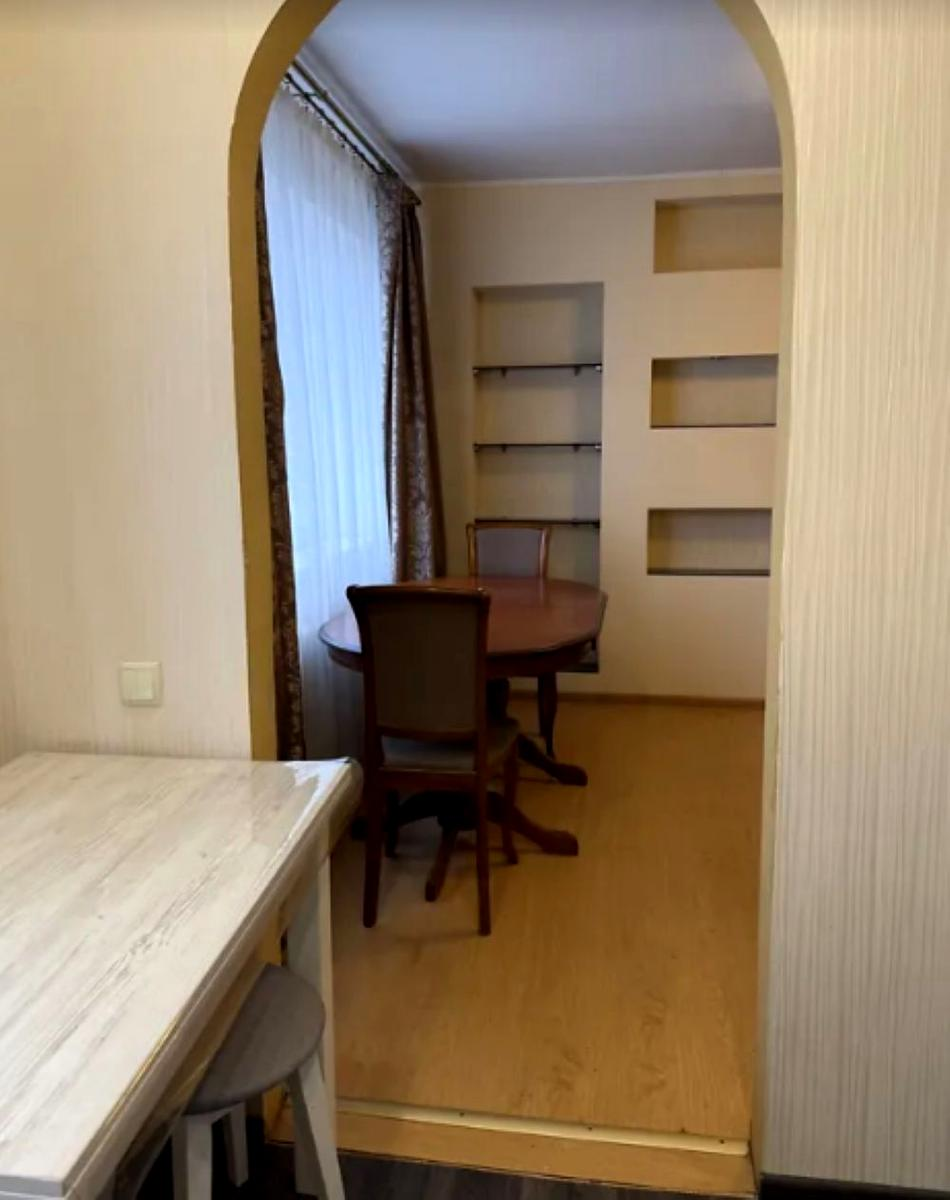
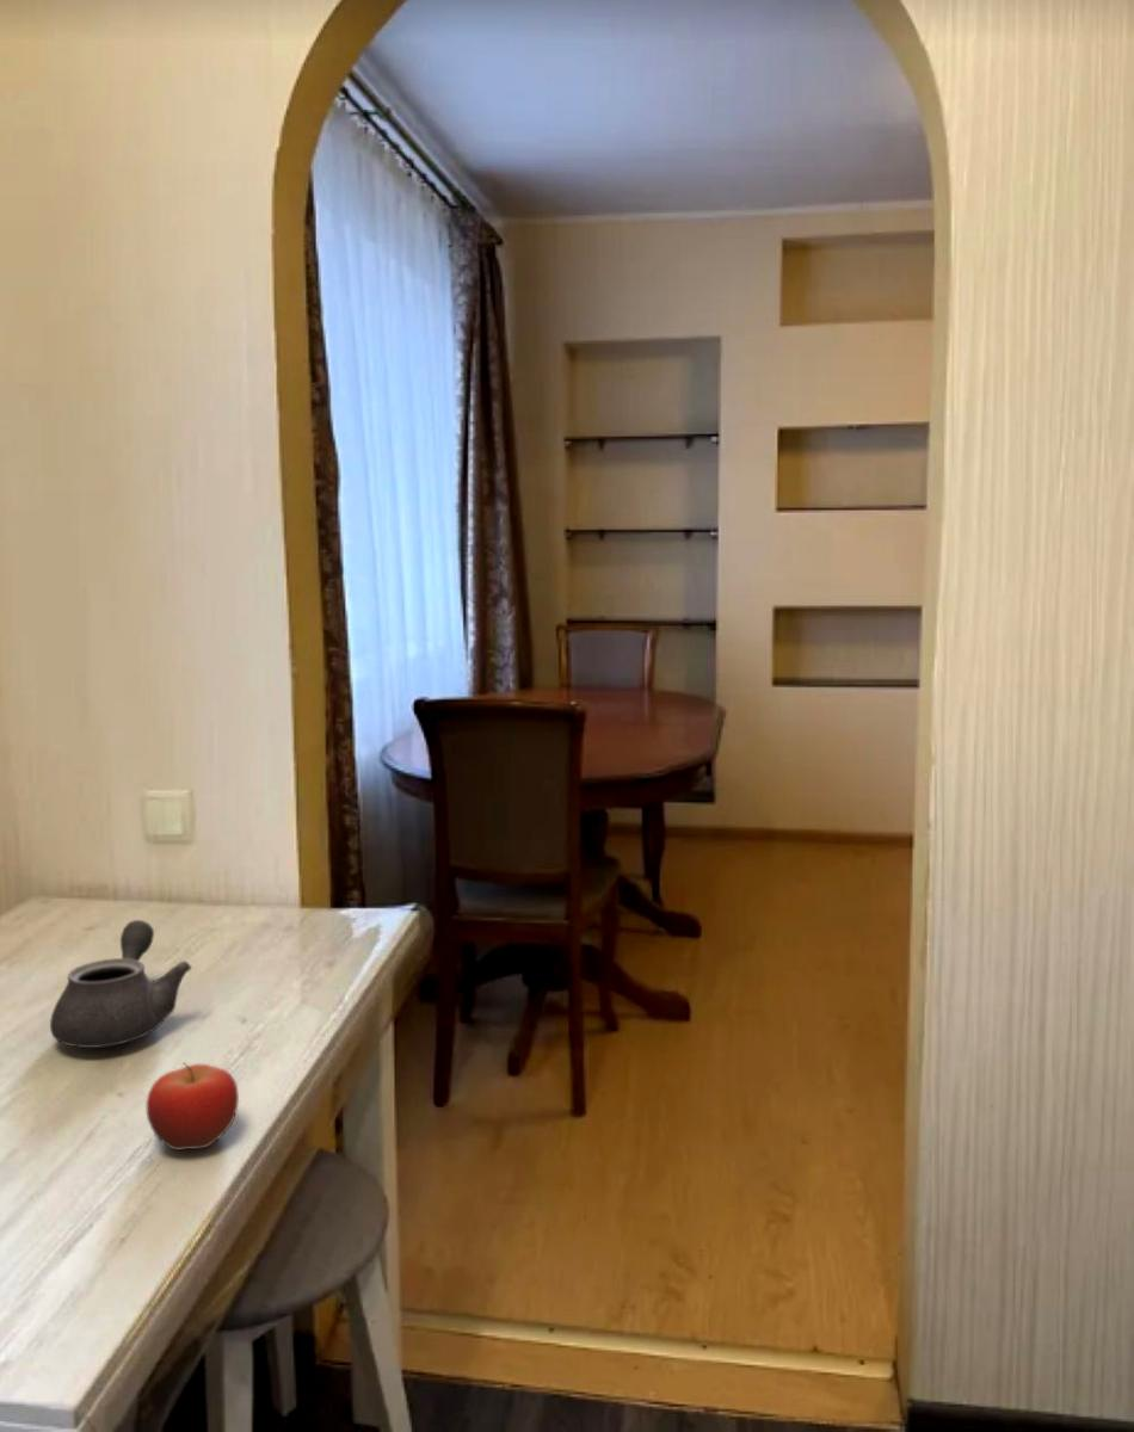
+ fruit [146,1061,240,1152]
+ teapot [49,919,192,1049]
